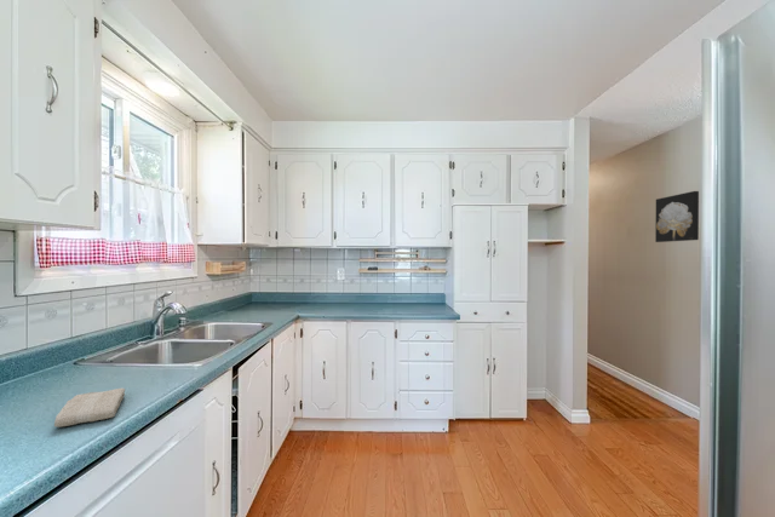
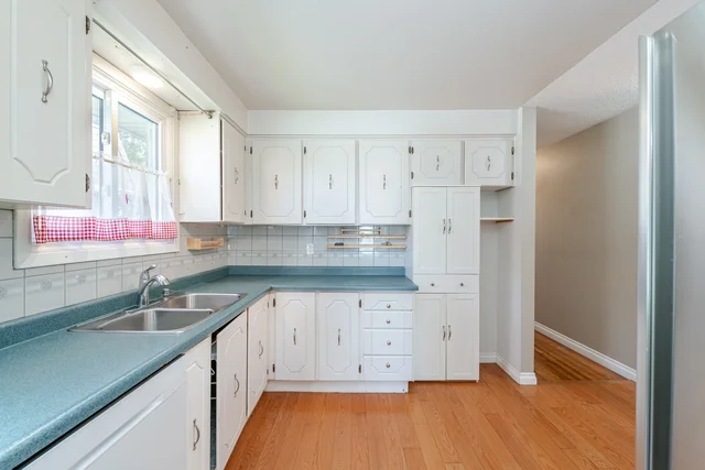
- washcloth [53,387,126,429]
- wall art [654,190,700,243]
